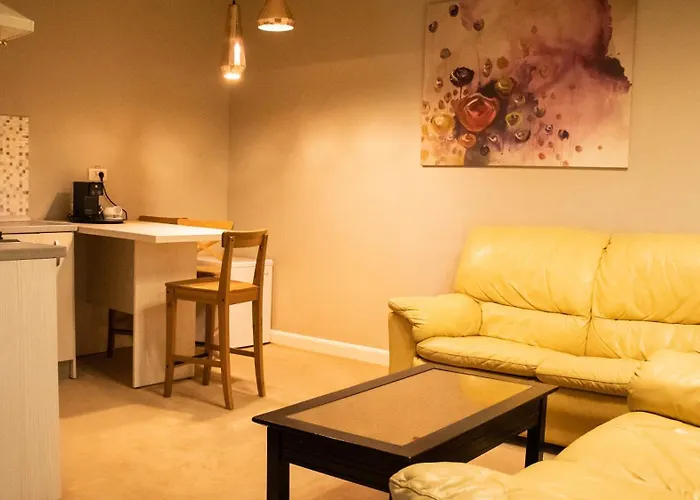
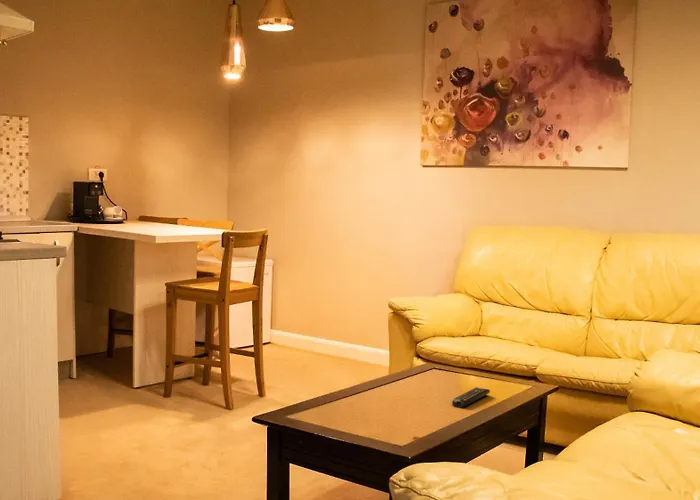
+ remote control [451,387,491,409]
